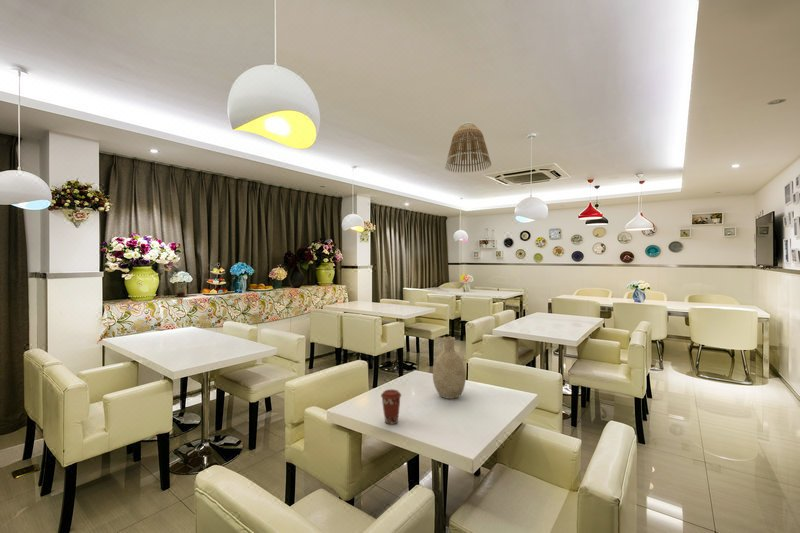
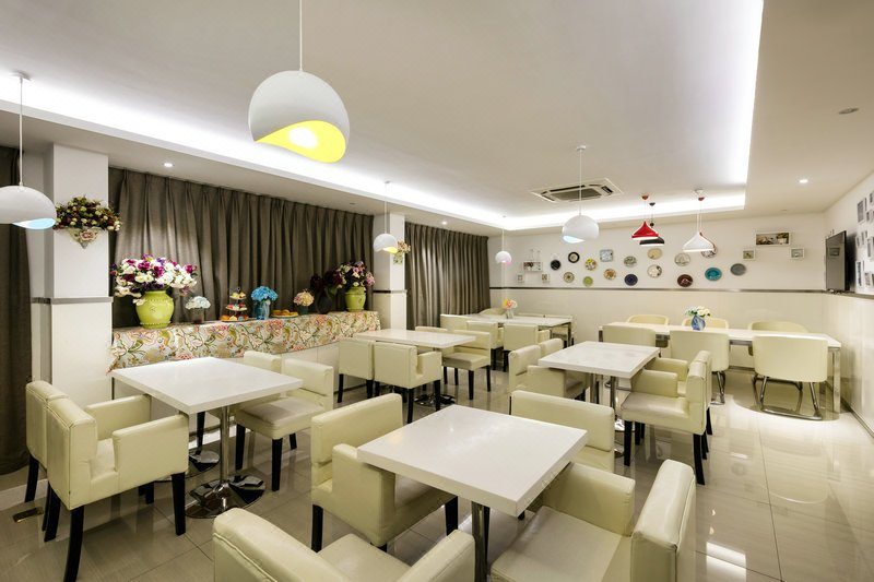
- decorative vase [432,336,467,400]
- coffee cup [380,388,402,425]
- lamp shade [444,121,492,173]
